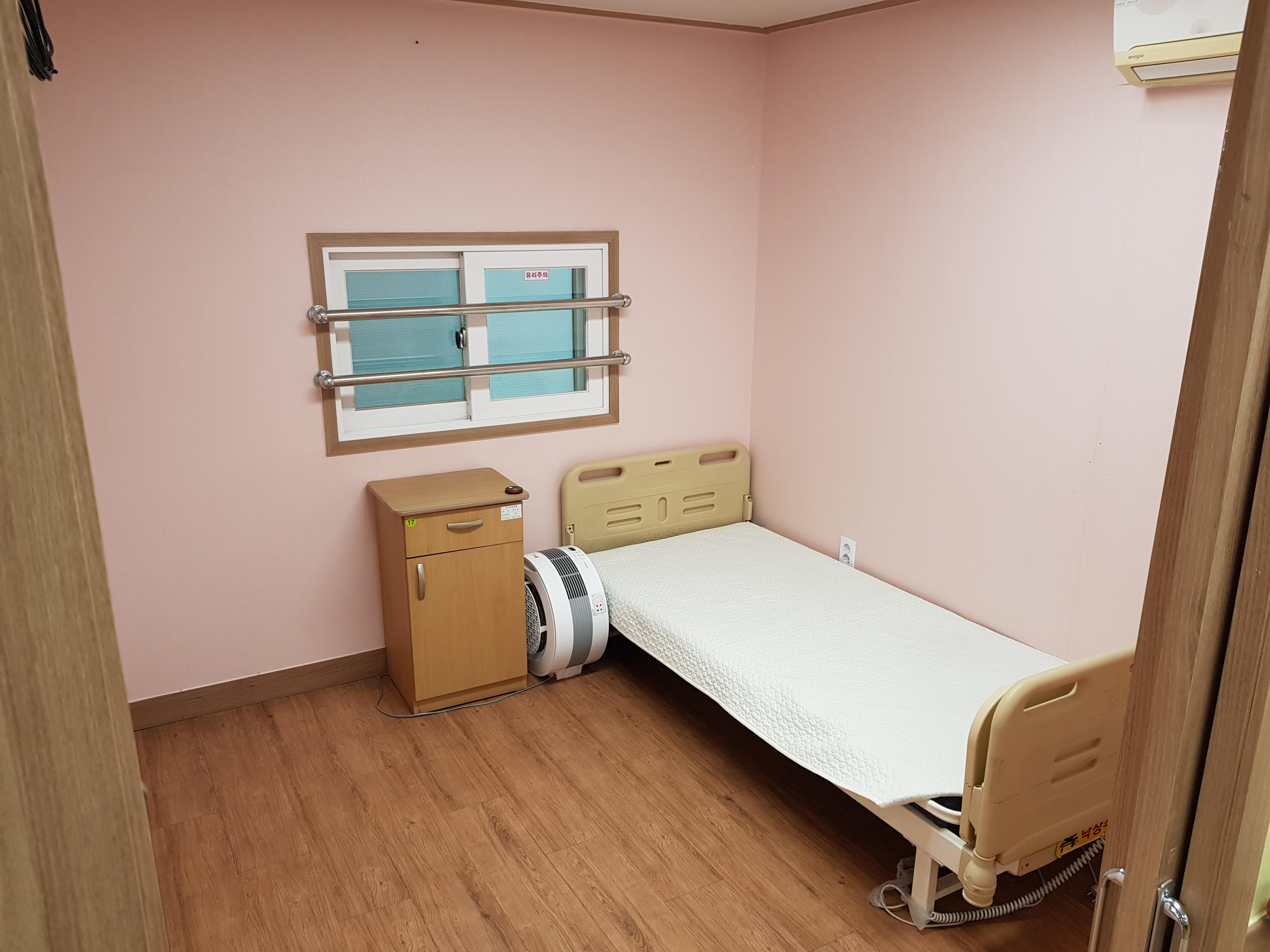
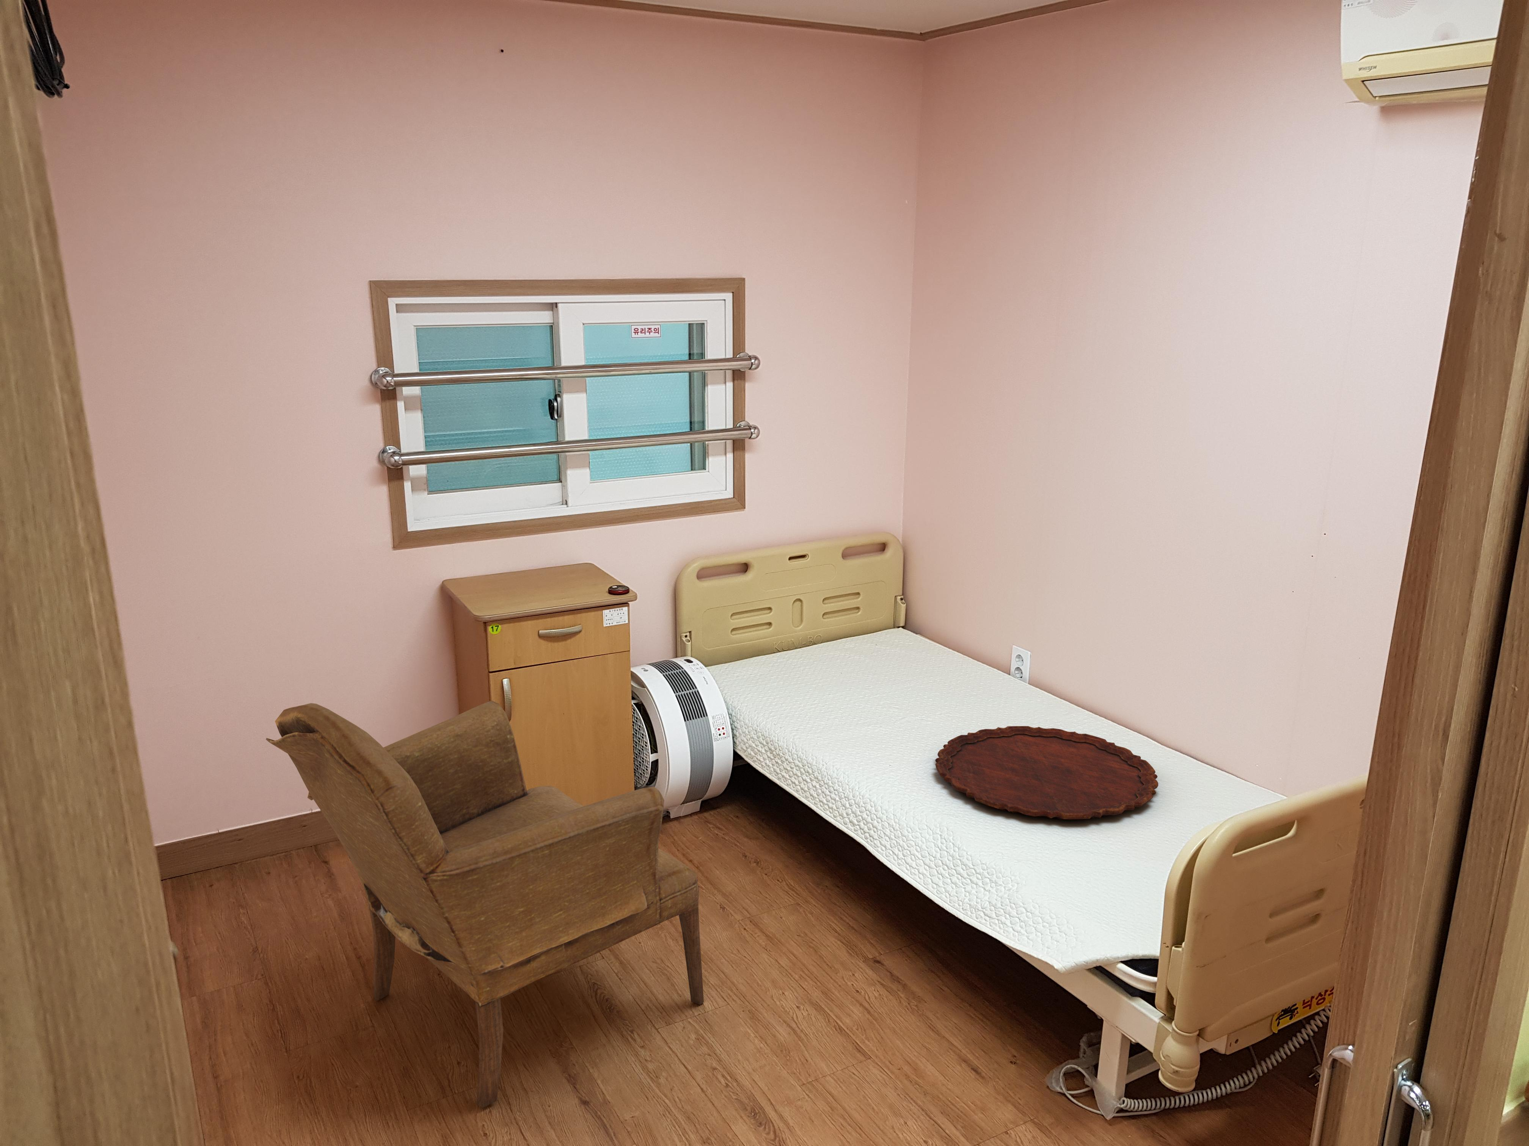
+ armchair [265,701,704,1109]
+ tray [935,726,1158,820]
